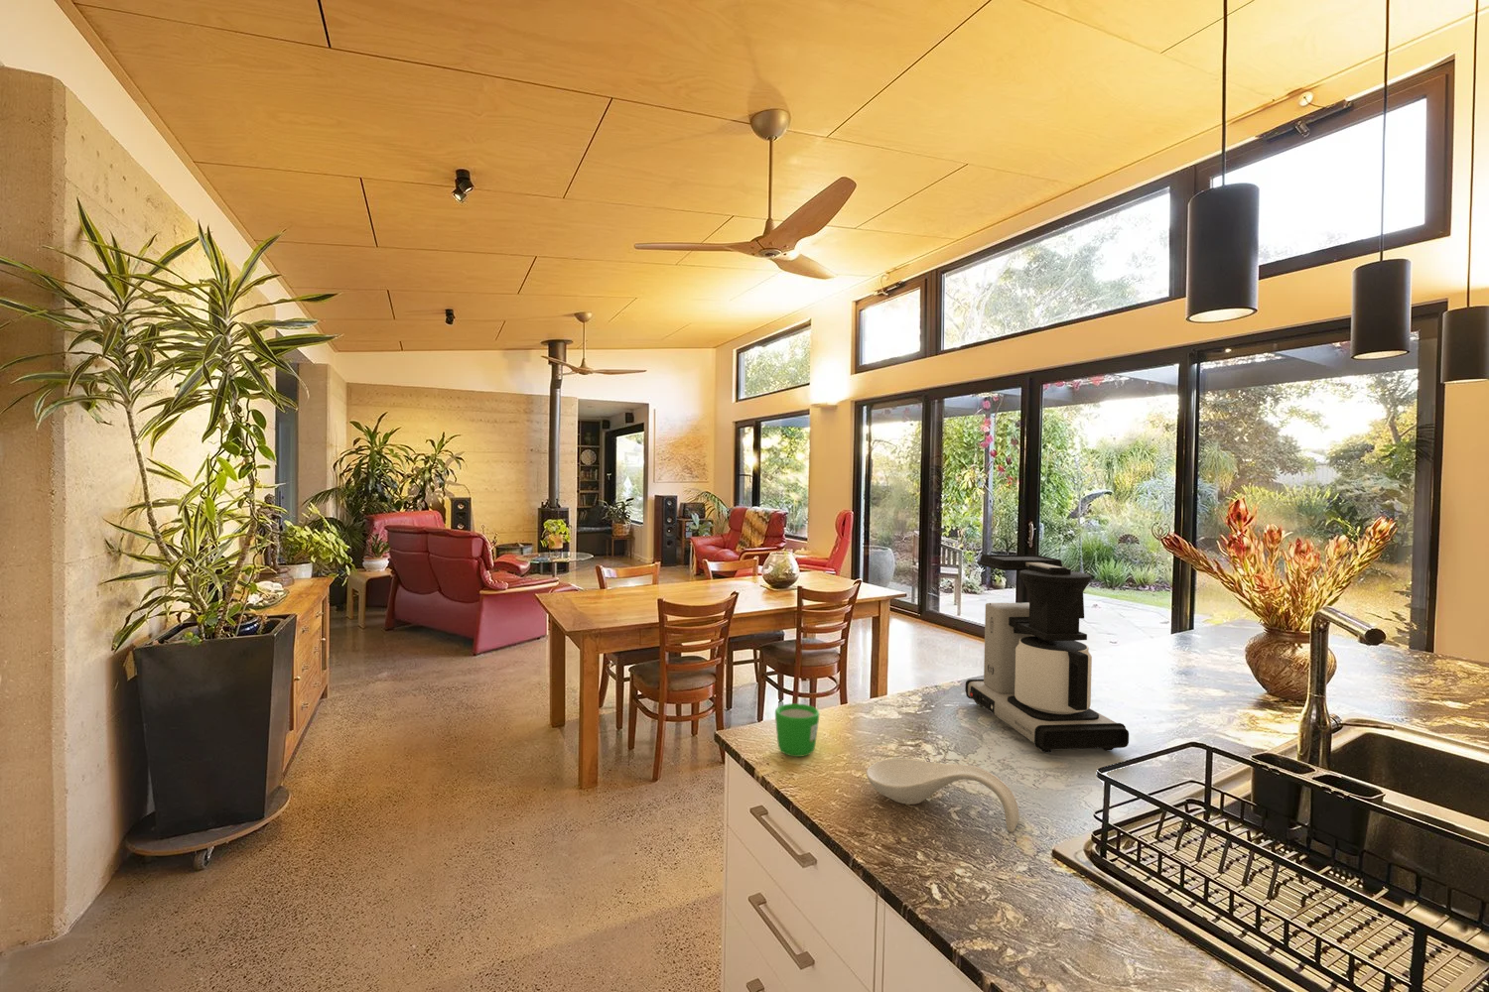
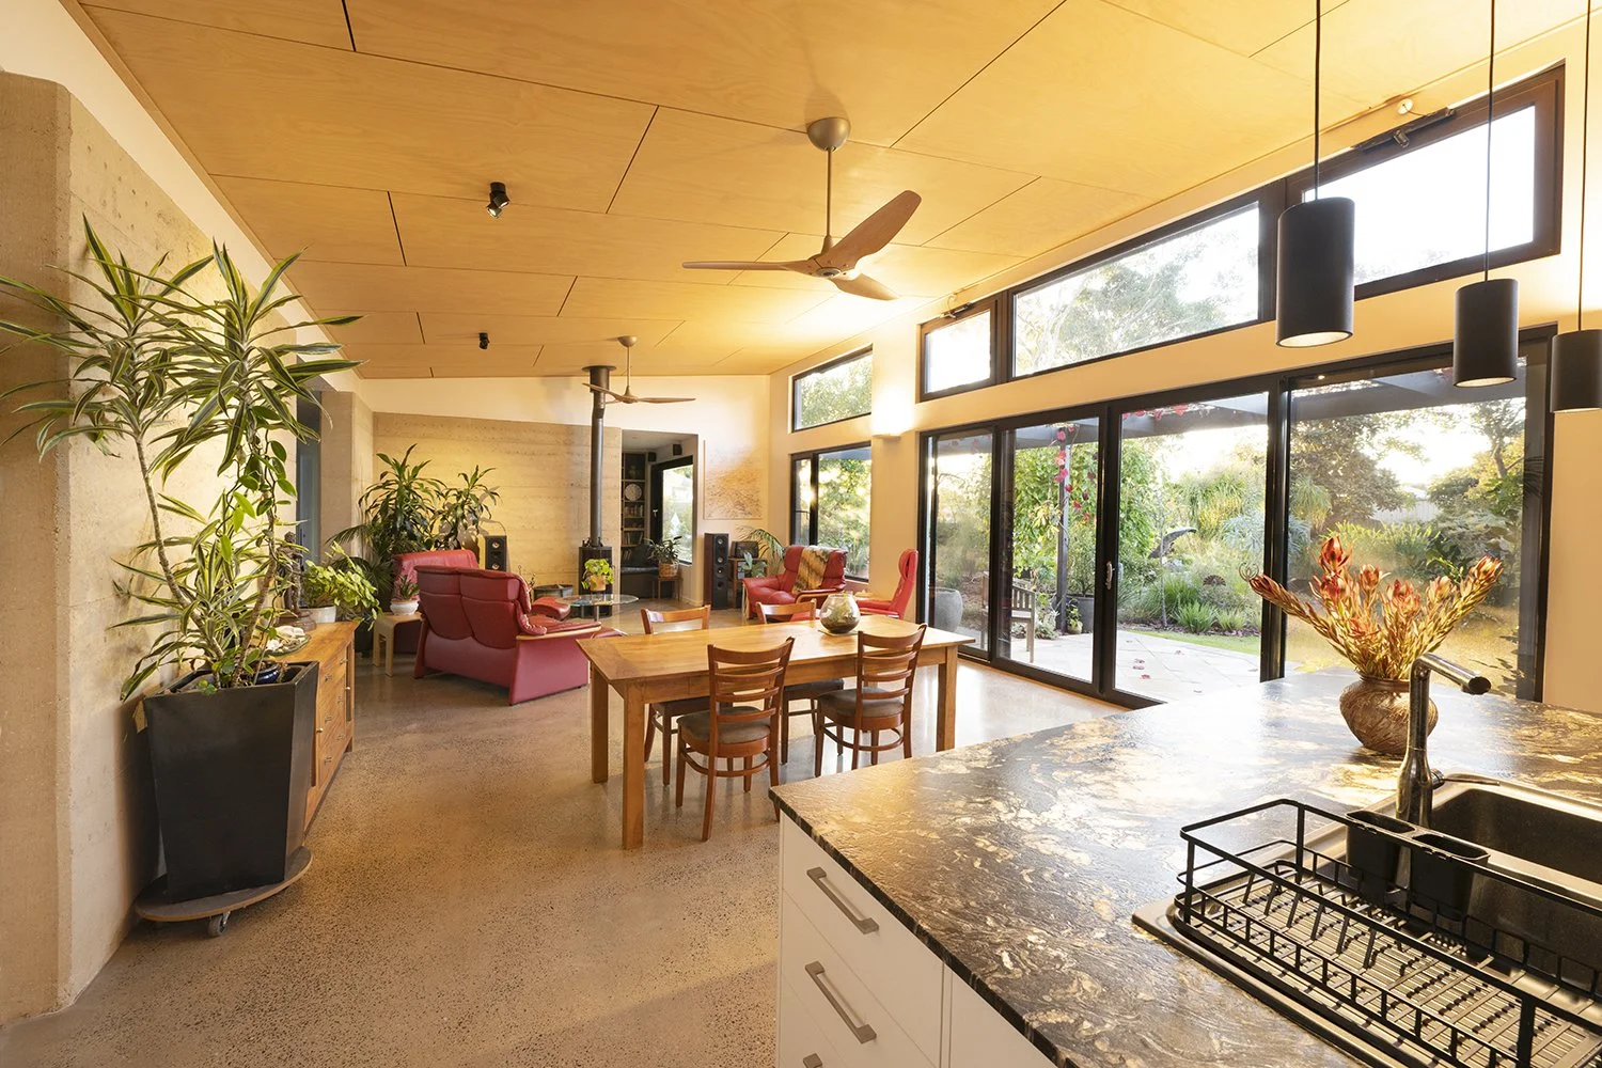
- mug [774,702,820,758]
- spoon rest [865,758,1020,834]
- coffee maker [964,554,1130,754]
